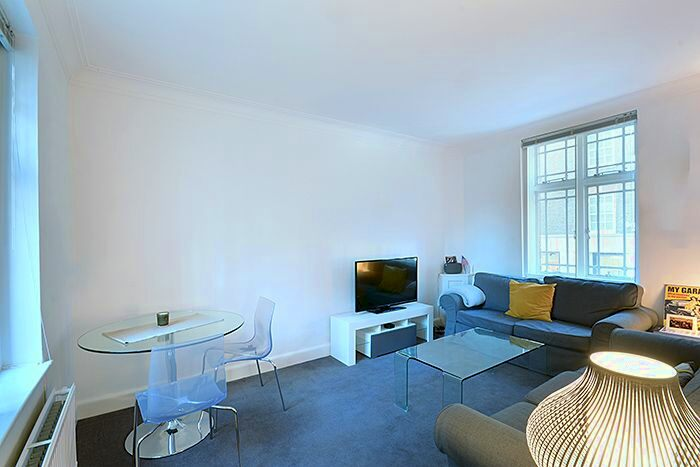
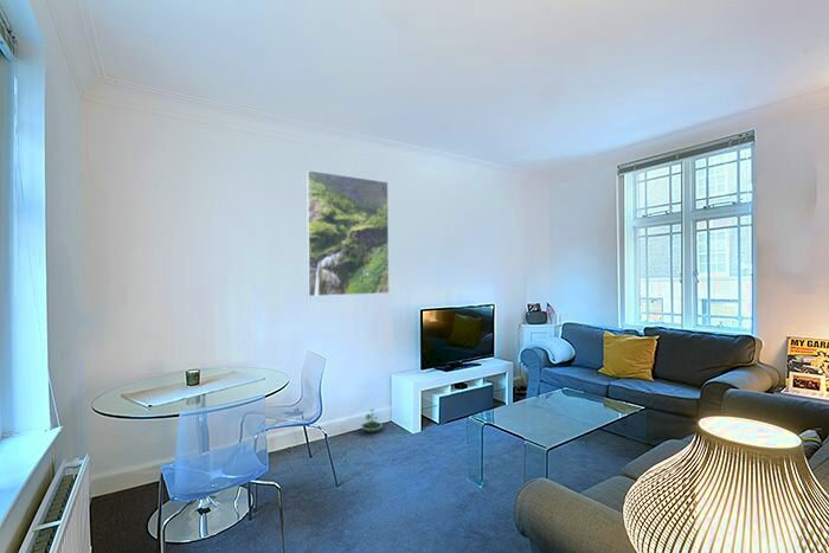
+ terrarium [360,409,384,435]
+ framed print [306,169,390,297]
